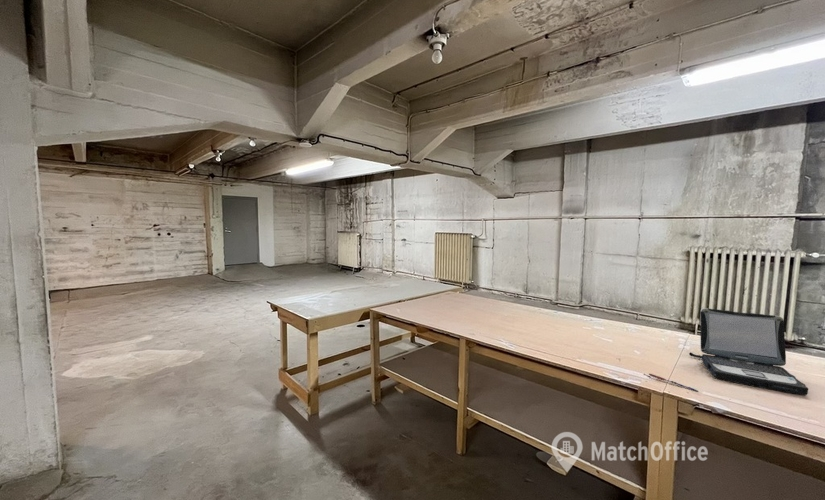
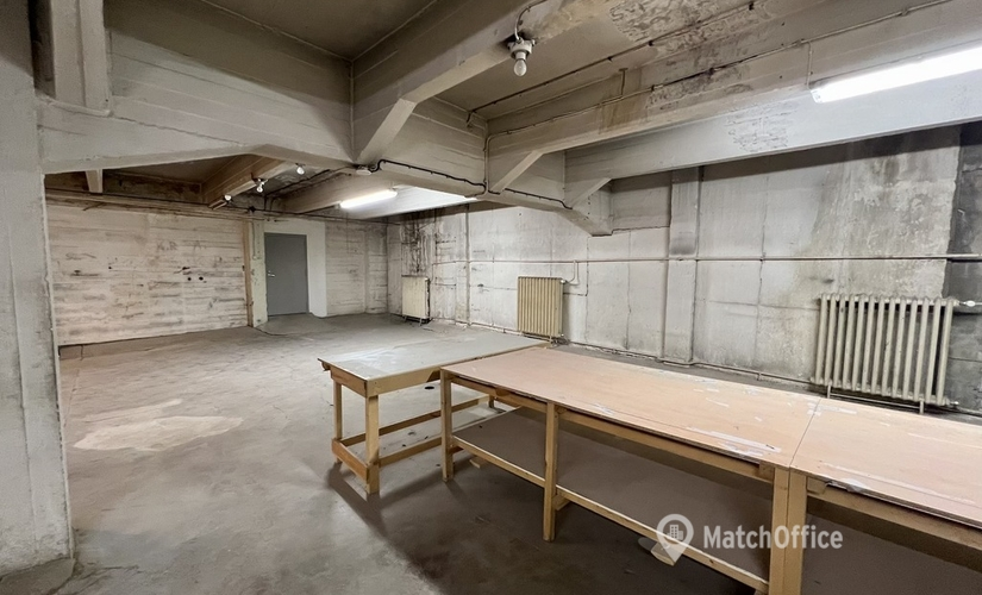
- laptop [688,307,809,396]
- pen [648,373,699,392]
